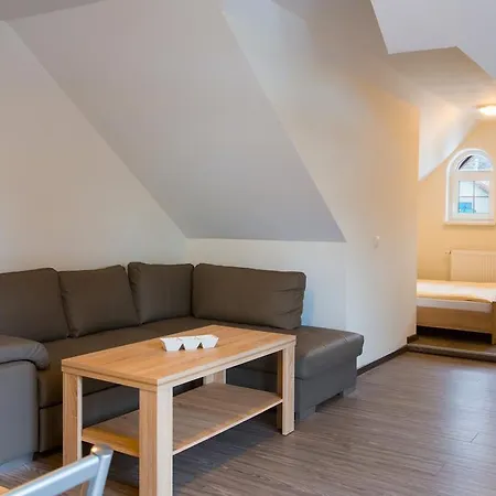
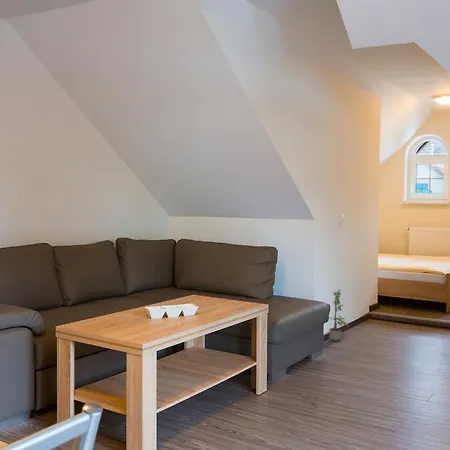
+ potted plant [328,288,349,342]
